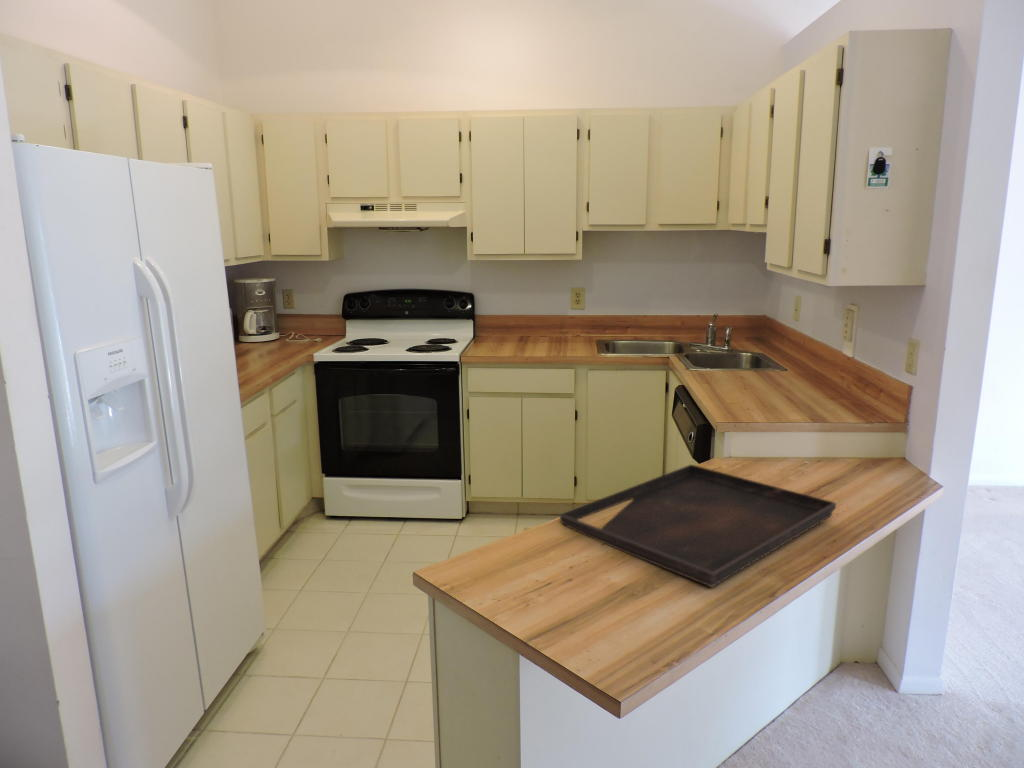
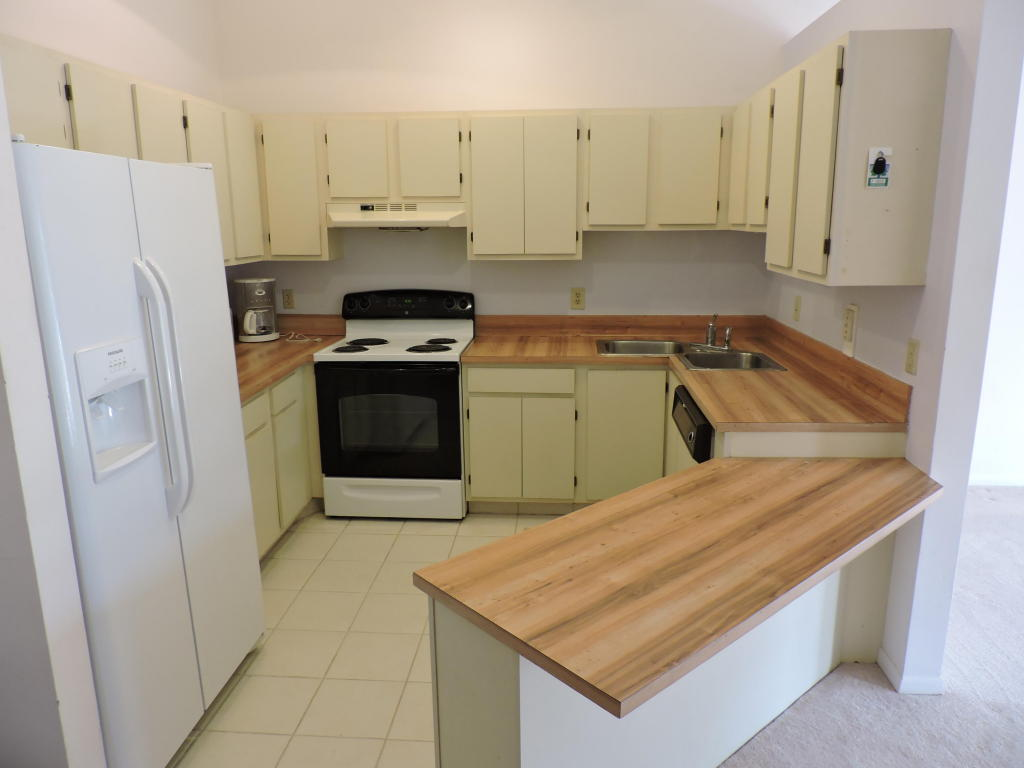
- serving tray [559,464,837,588]
